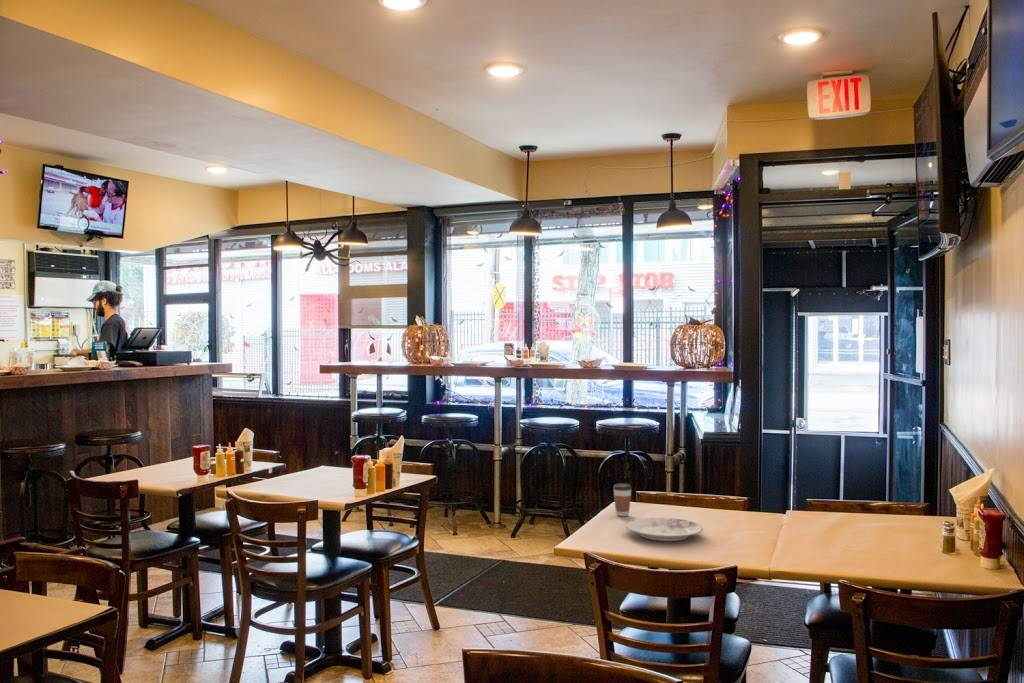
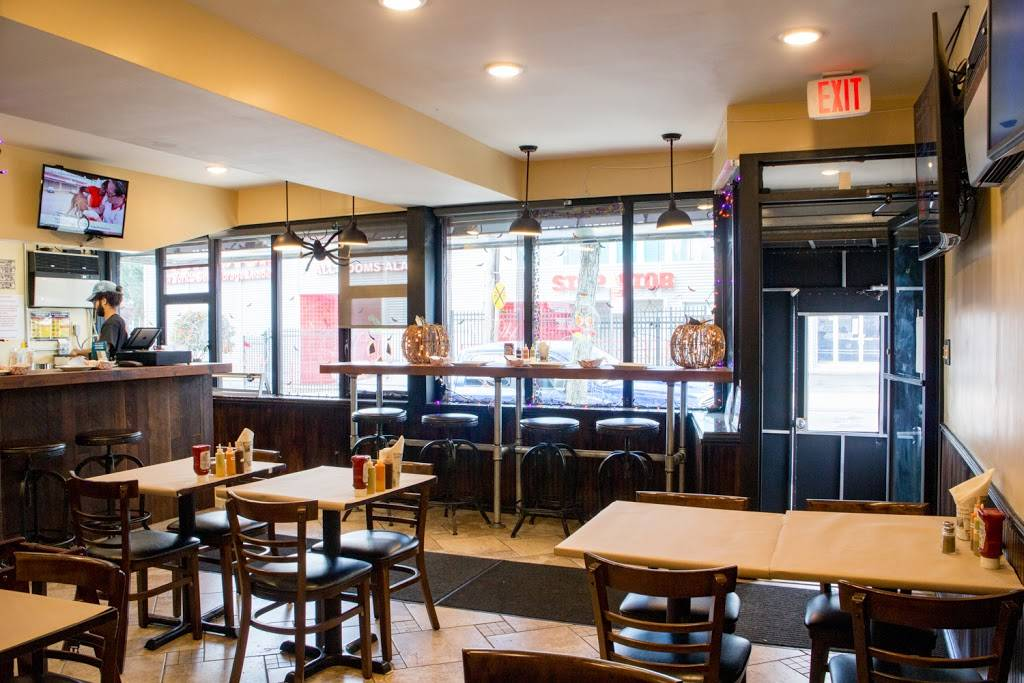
- coffee cup [612,482,633,517]
- plate [624,517,704,542]
